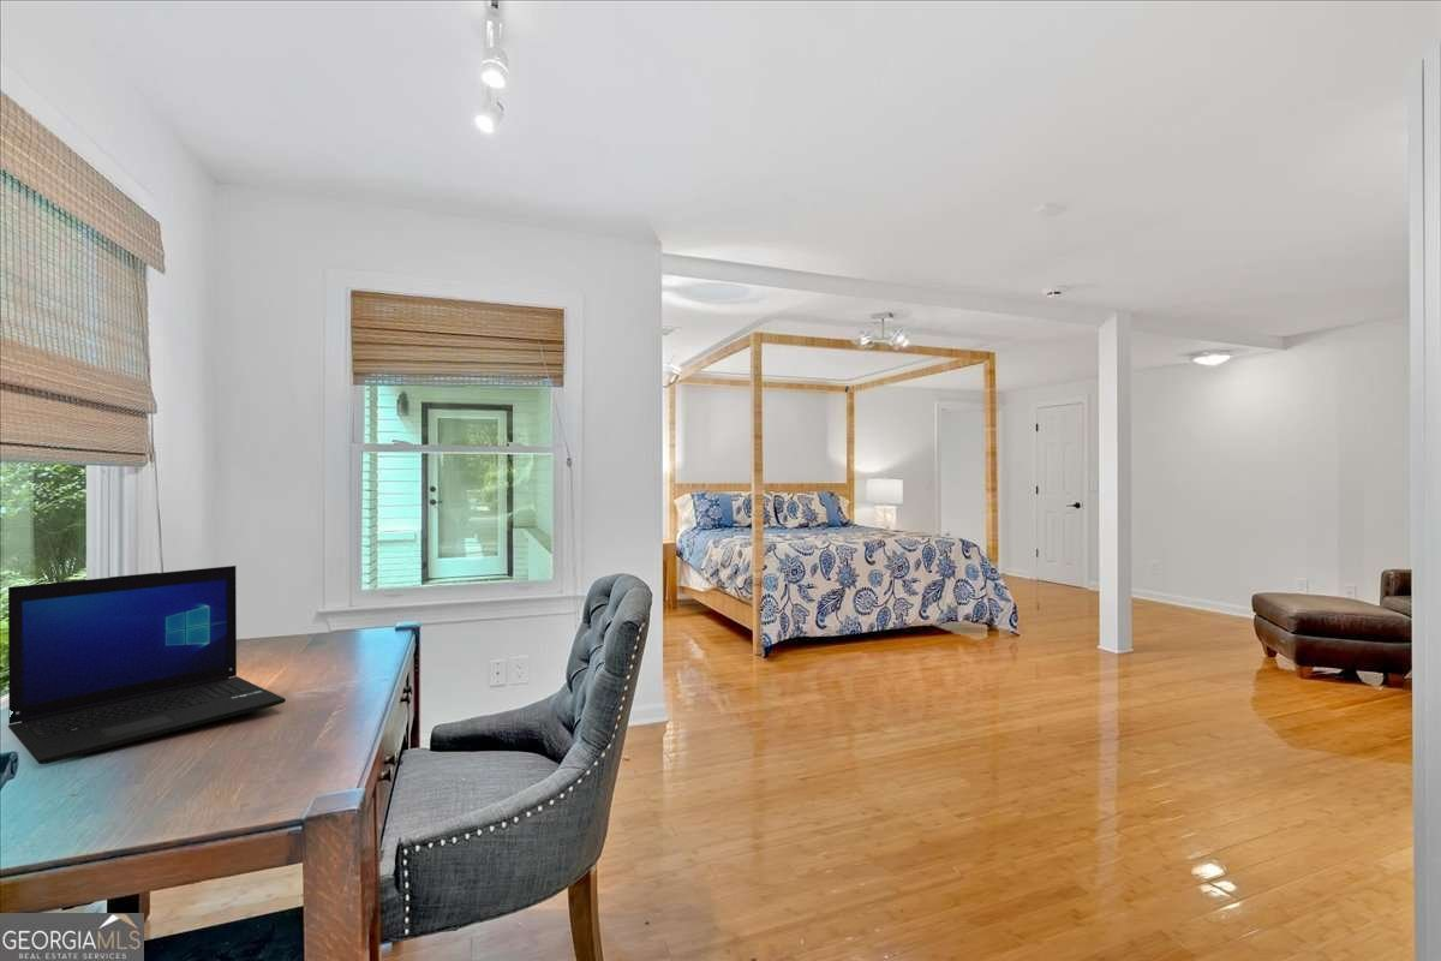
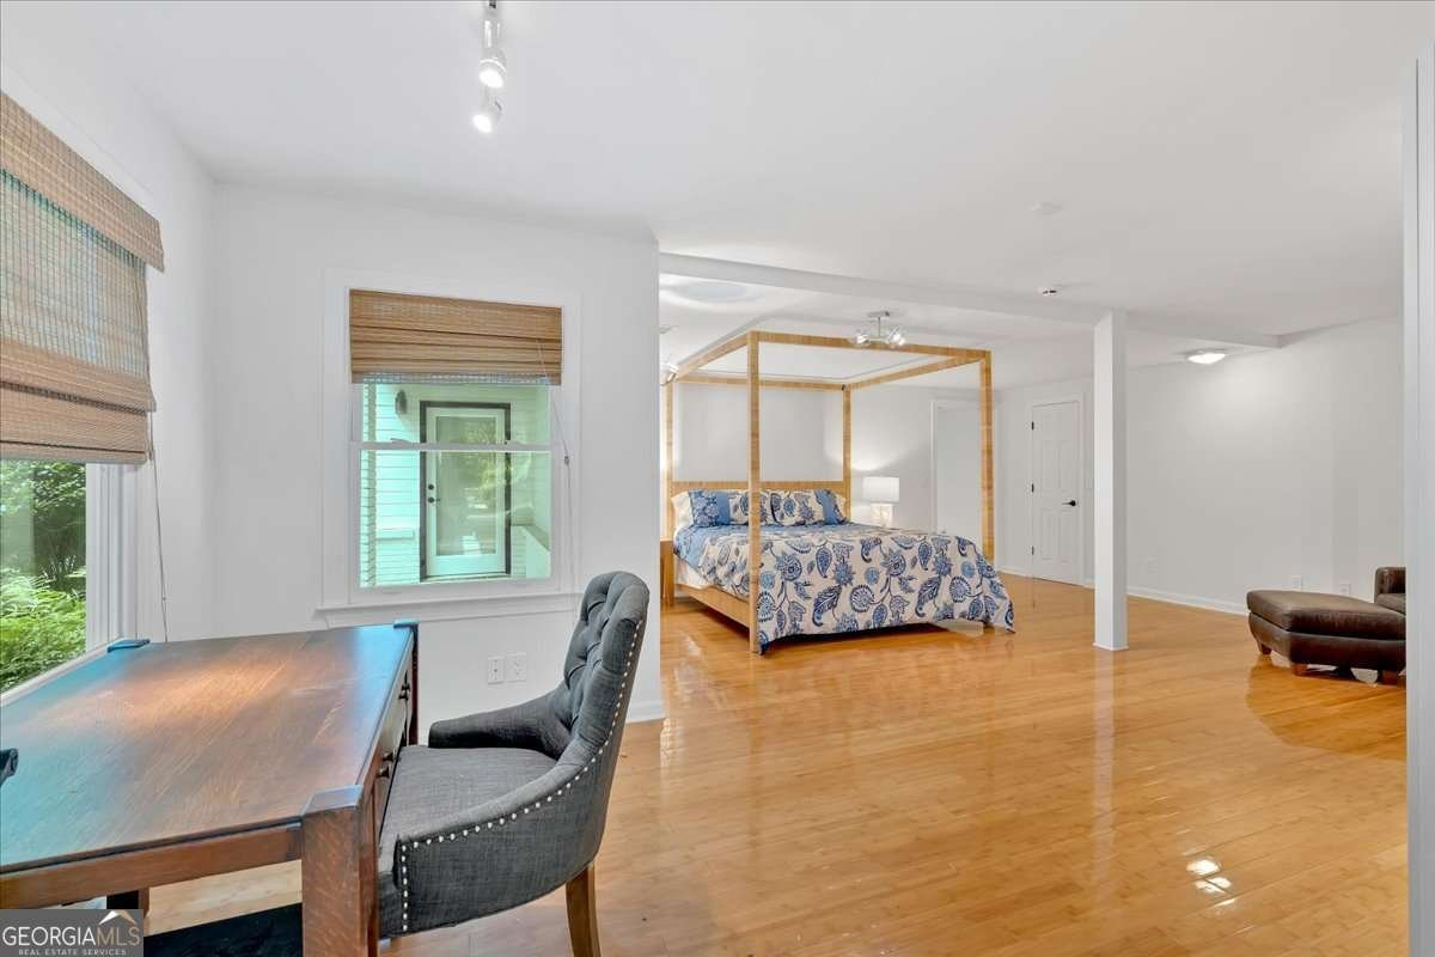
- laptop [7,565,287,765]
